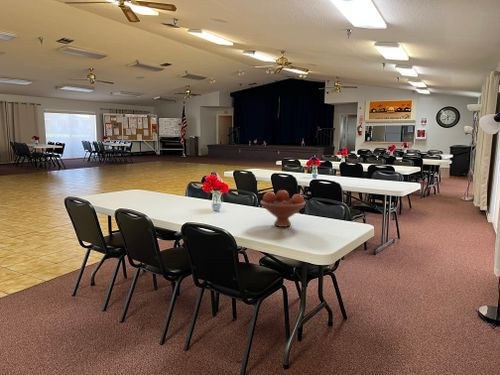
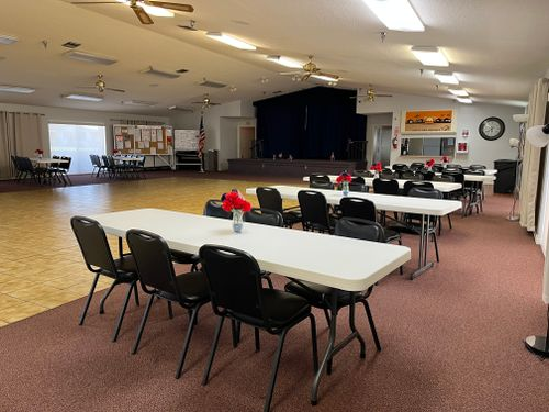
- fruit bowl [259,189,307,228]
